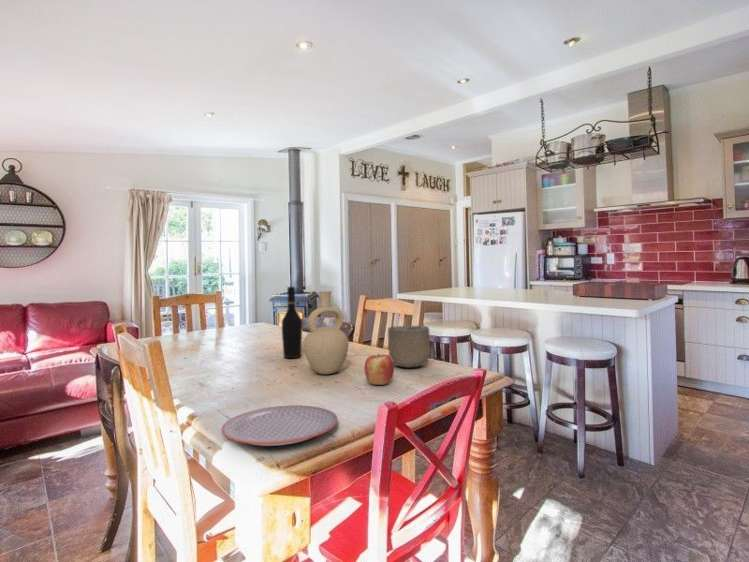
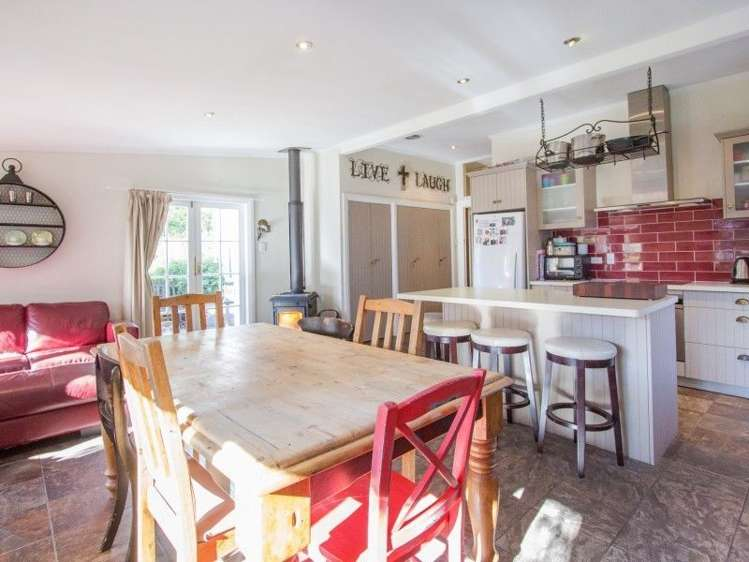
- wine bottle [281,286,303,359]
- vase [302,290,350,375]
- plate [221,405,339,447]
- bowl [387,325,431,368]
- apple [364,353,395,386]
